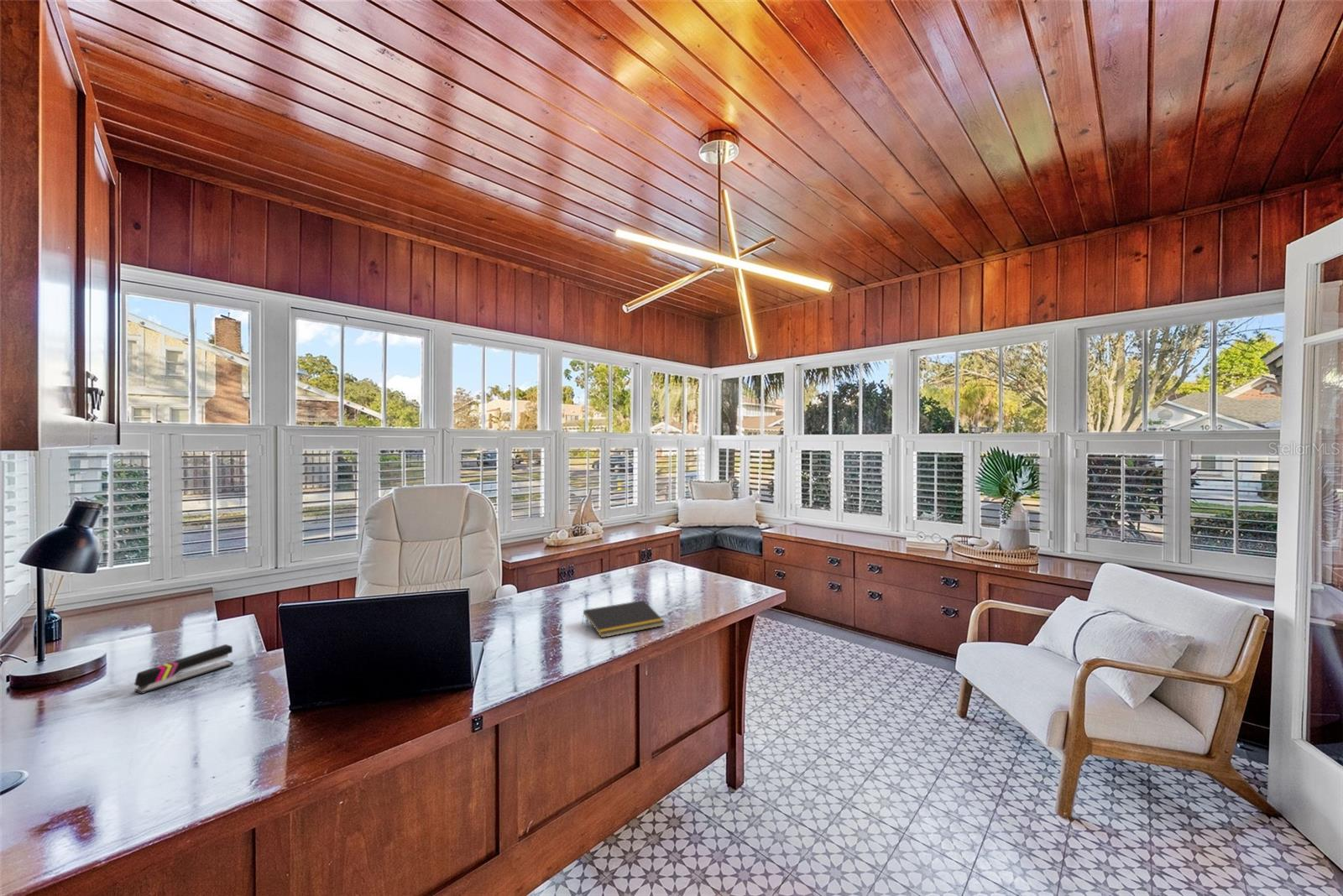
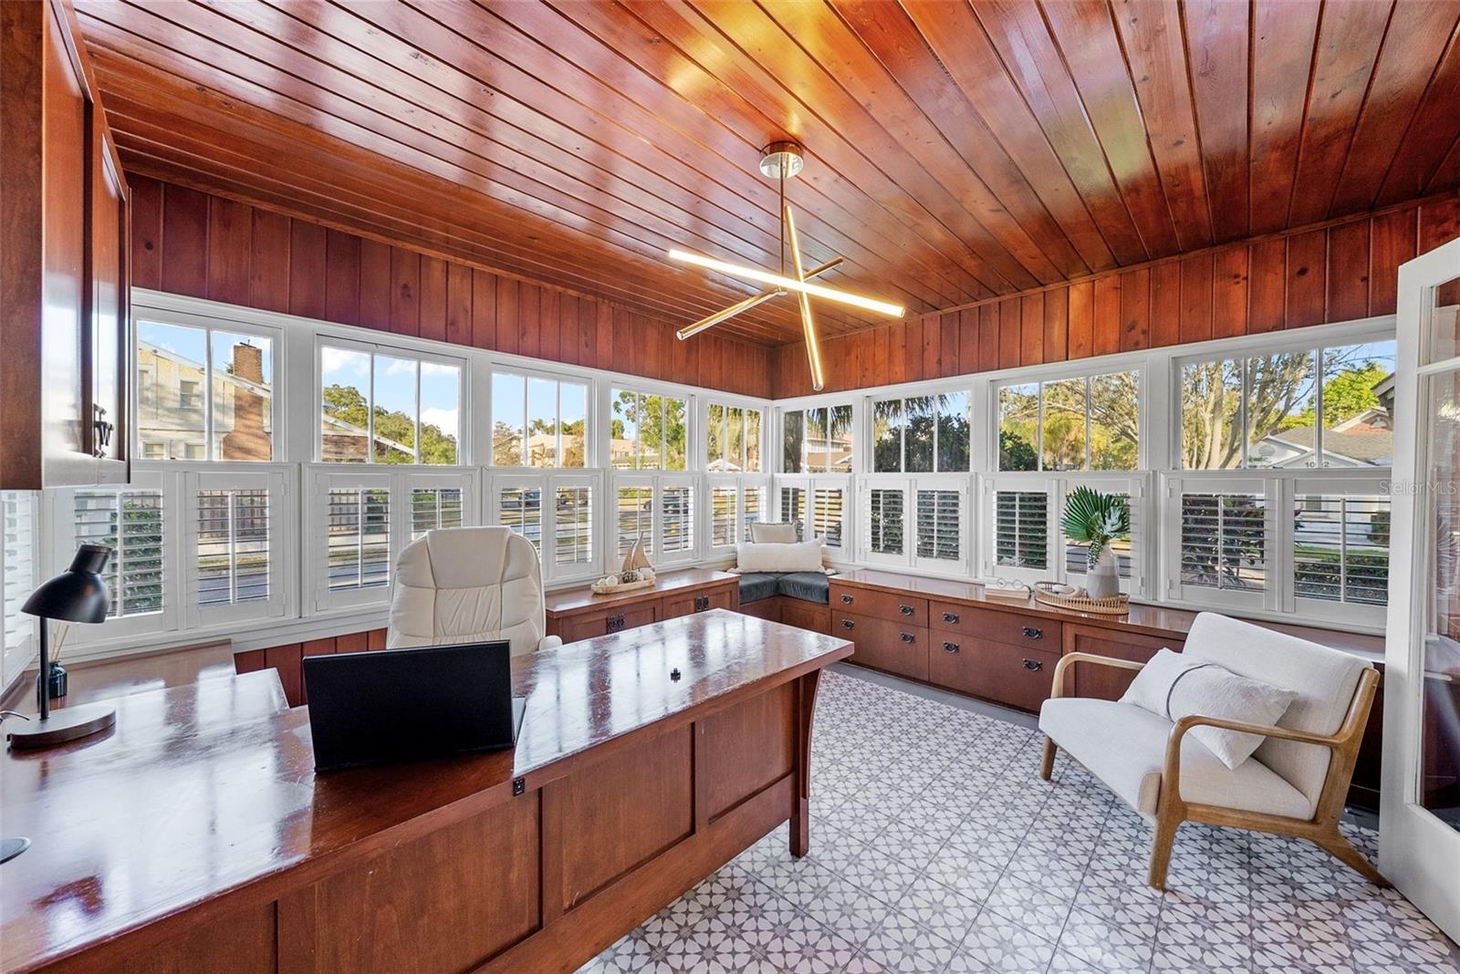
- notepad [581,599,666,638]
- stapler [133,643,234,695]
